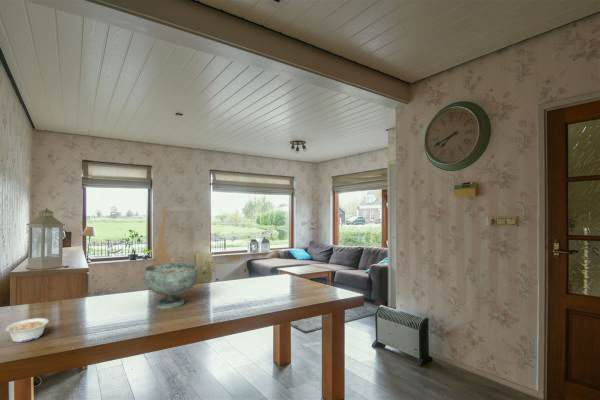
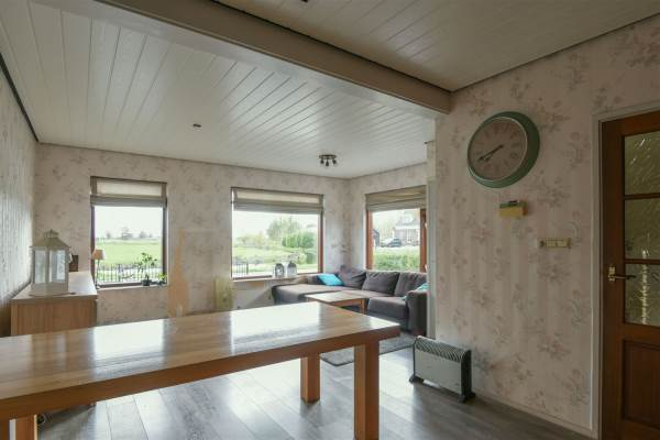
- decorative bowl [143,262,199,309]
- legume [3,317,50,343]
